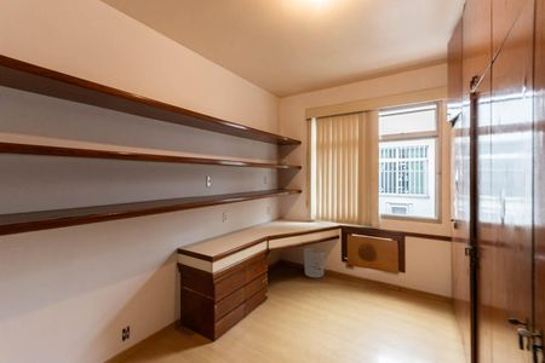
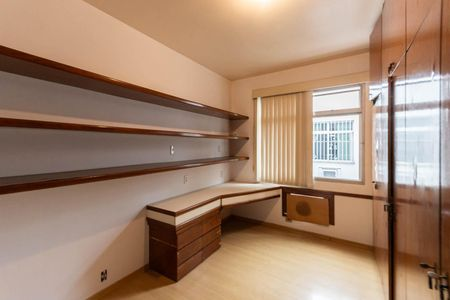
- waste bin [303,247,326,278]
